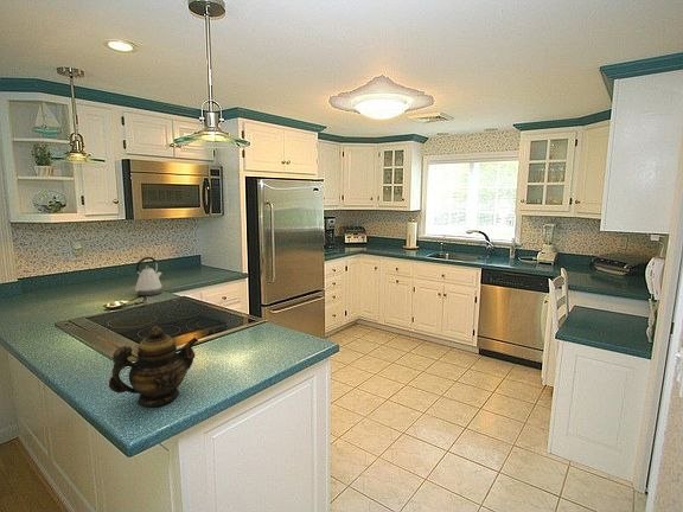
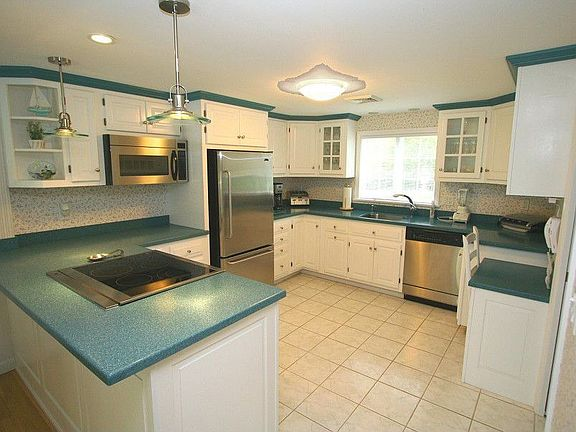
- kettle [134,256,162,296]
- teapot [108,325,199,408]
